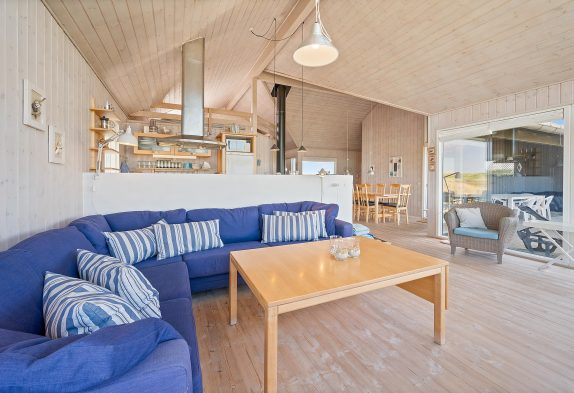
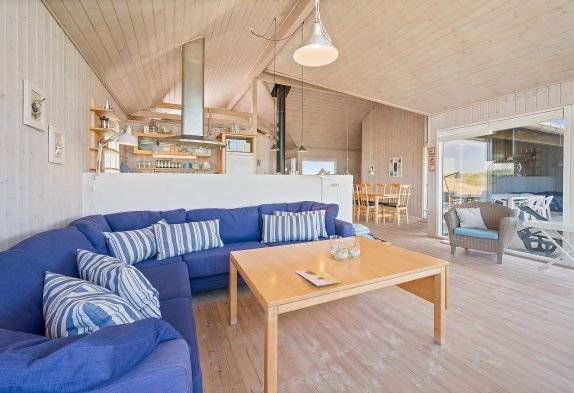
+ painting [293,269,343,287]
